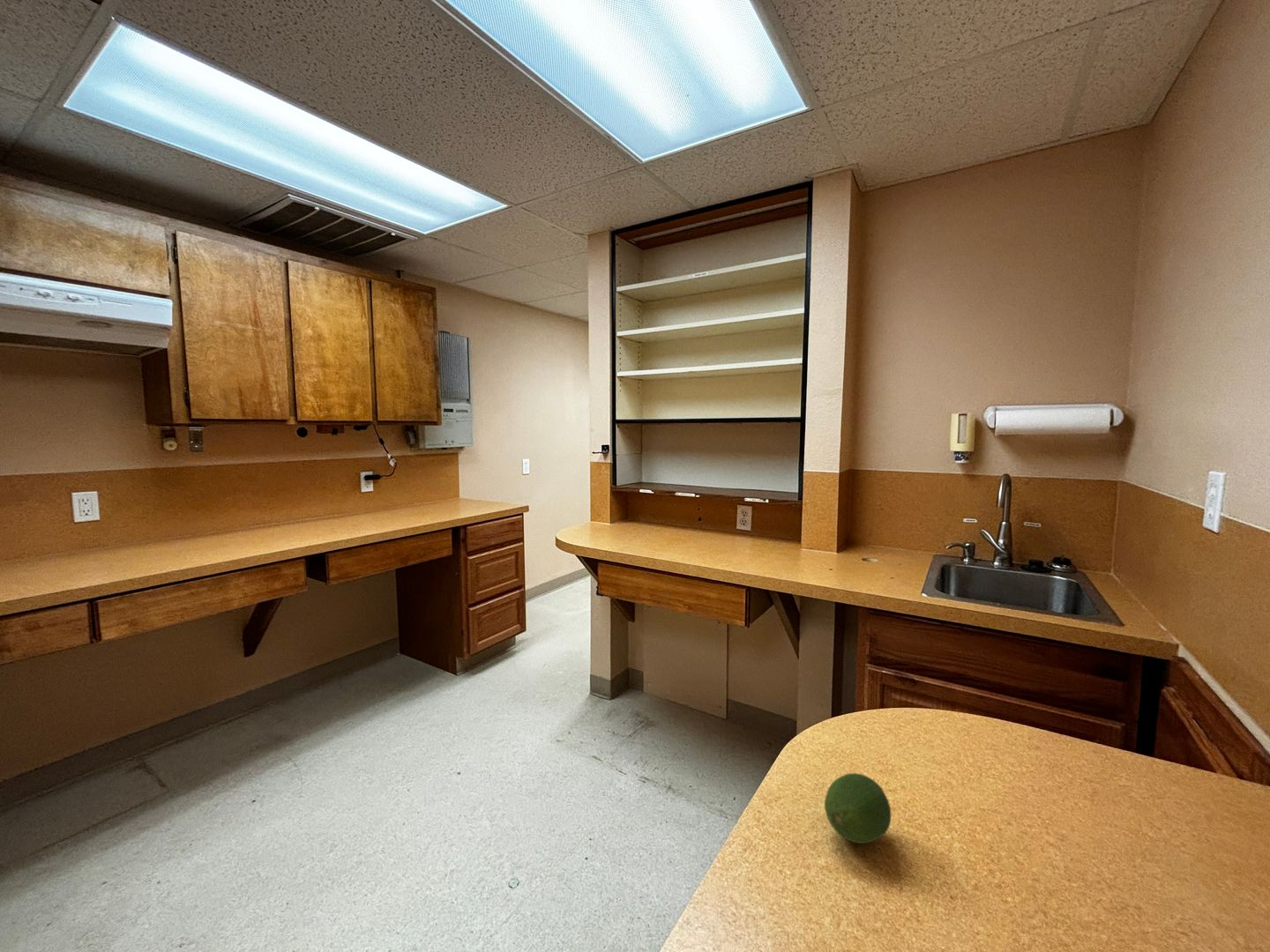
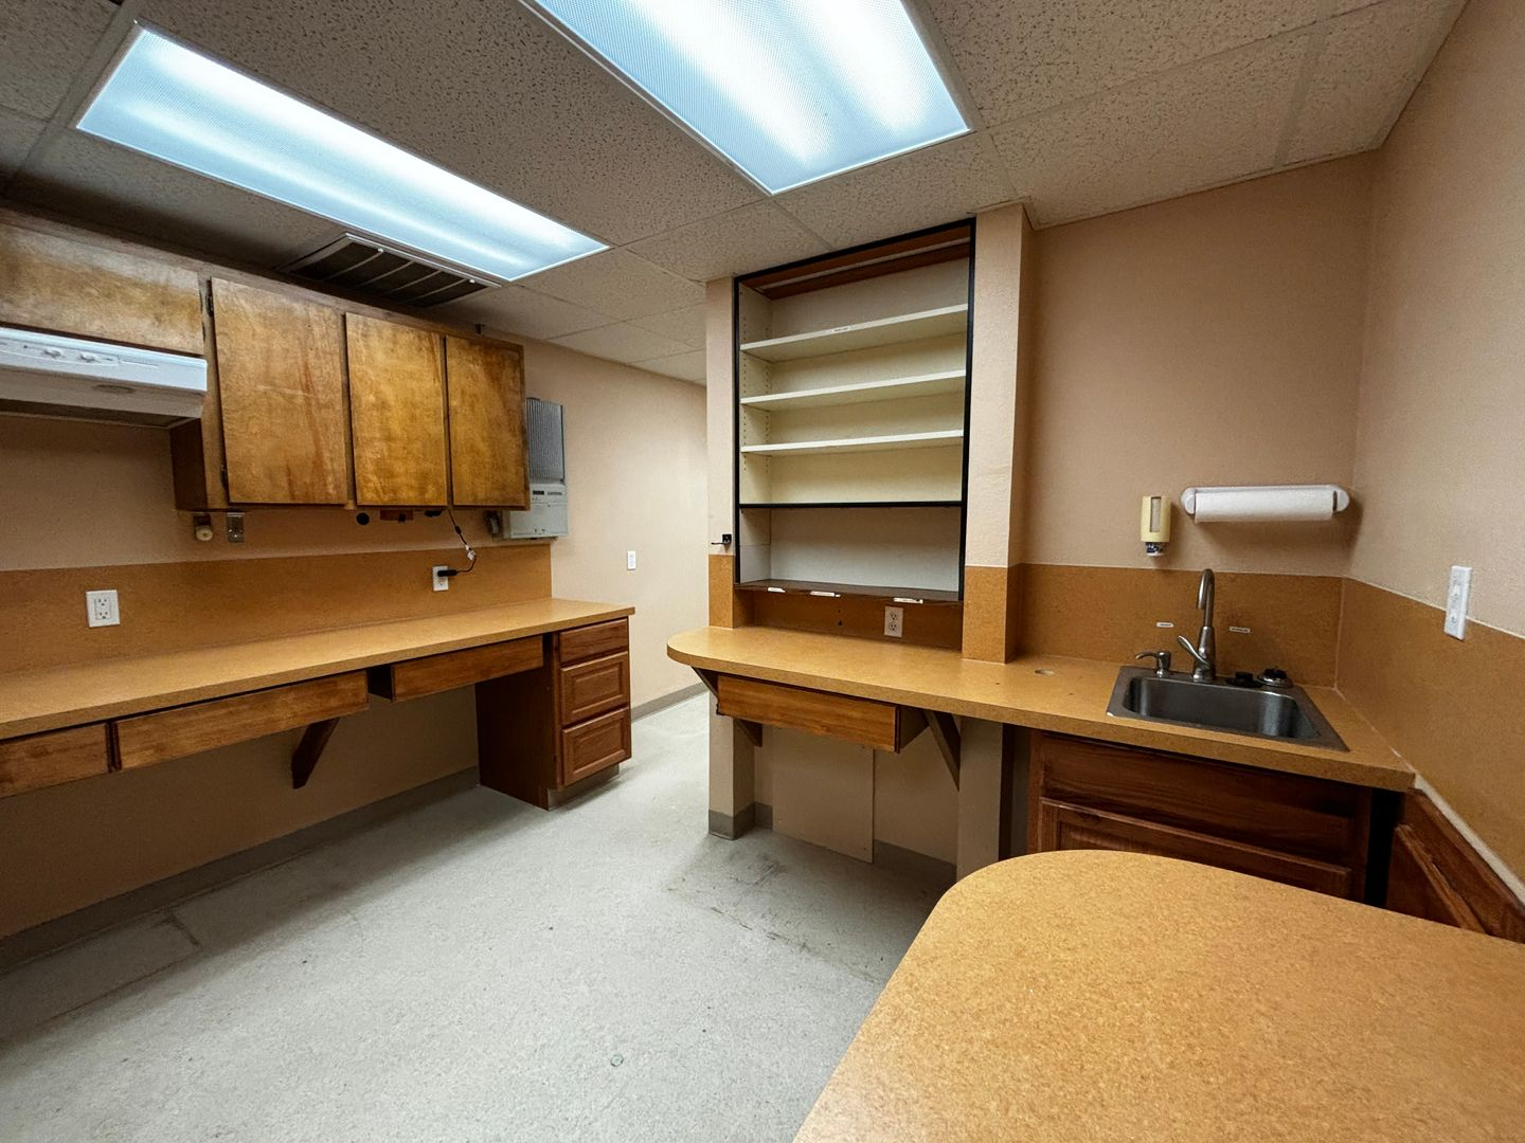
- fruit [824,772,892,844]
